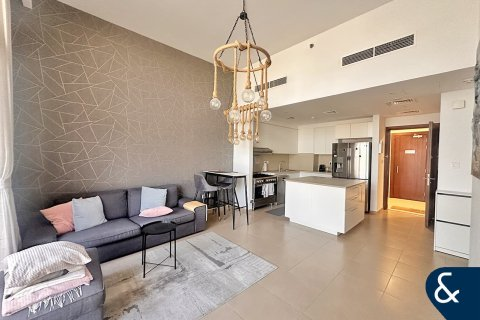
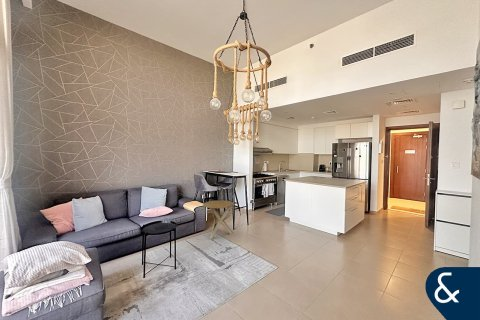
+ side table [202,199,235,240]
